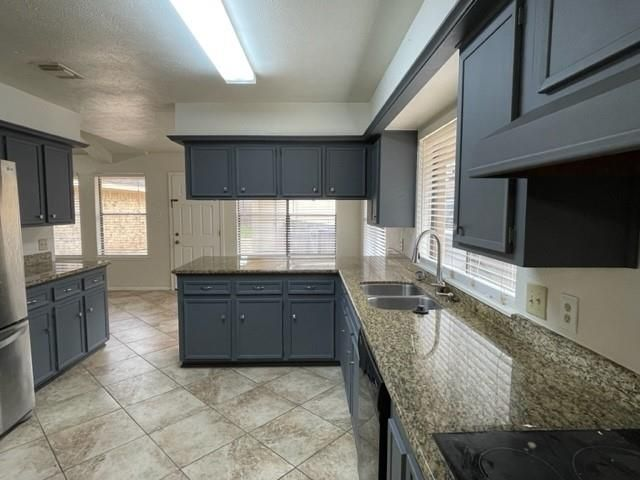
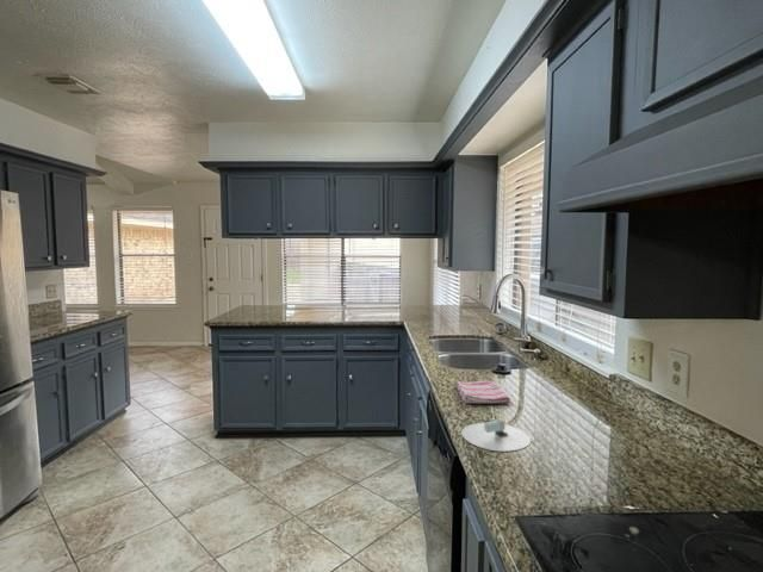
+ soap dispenser [460,417,532,453]
+ dish towel [454,380,511,405]
